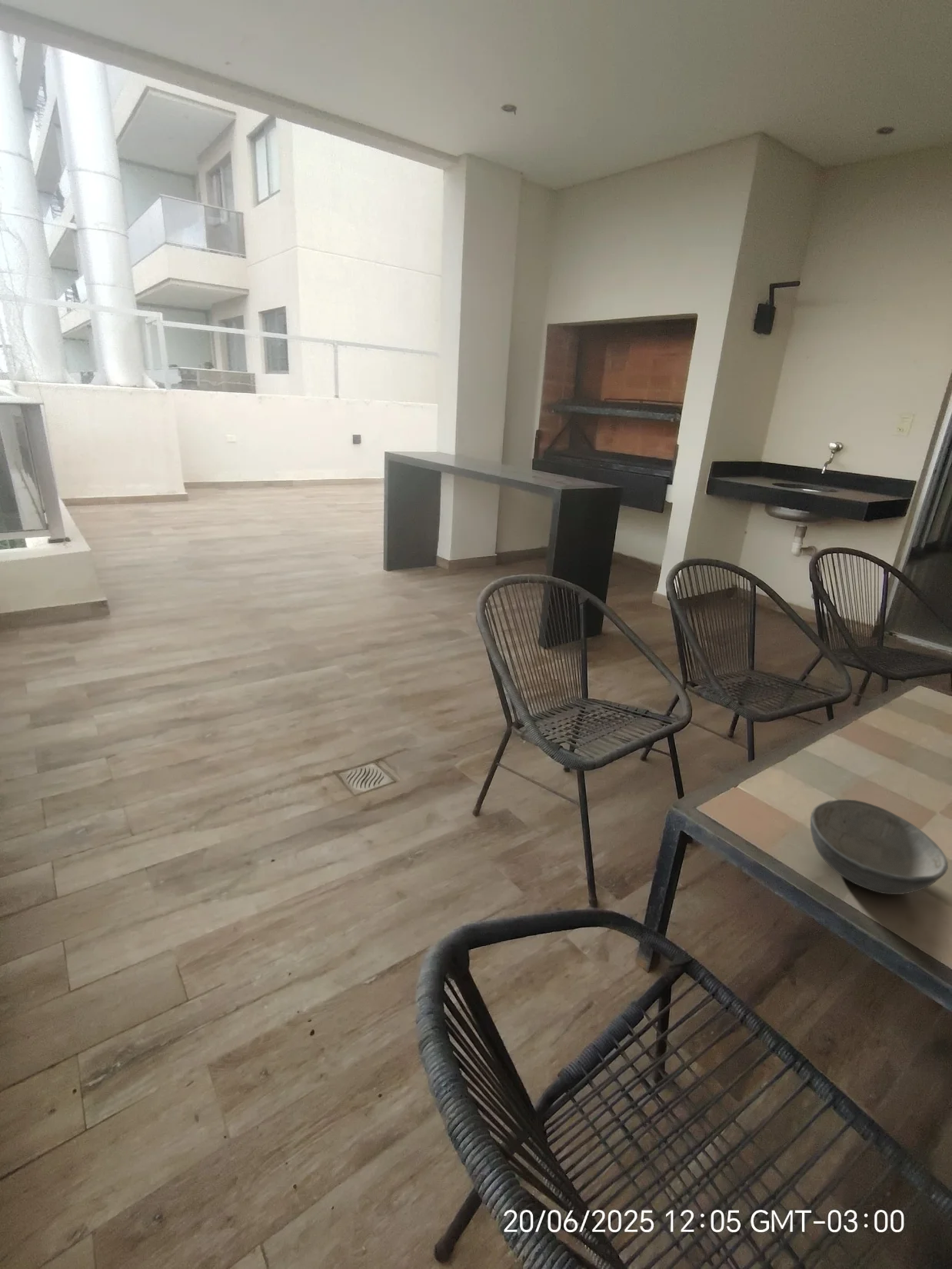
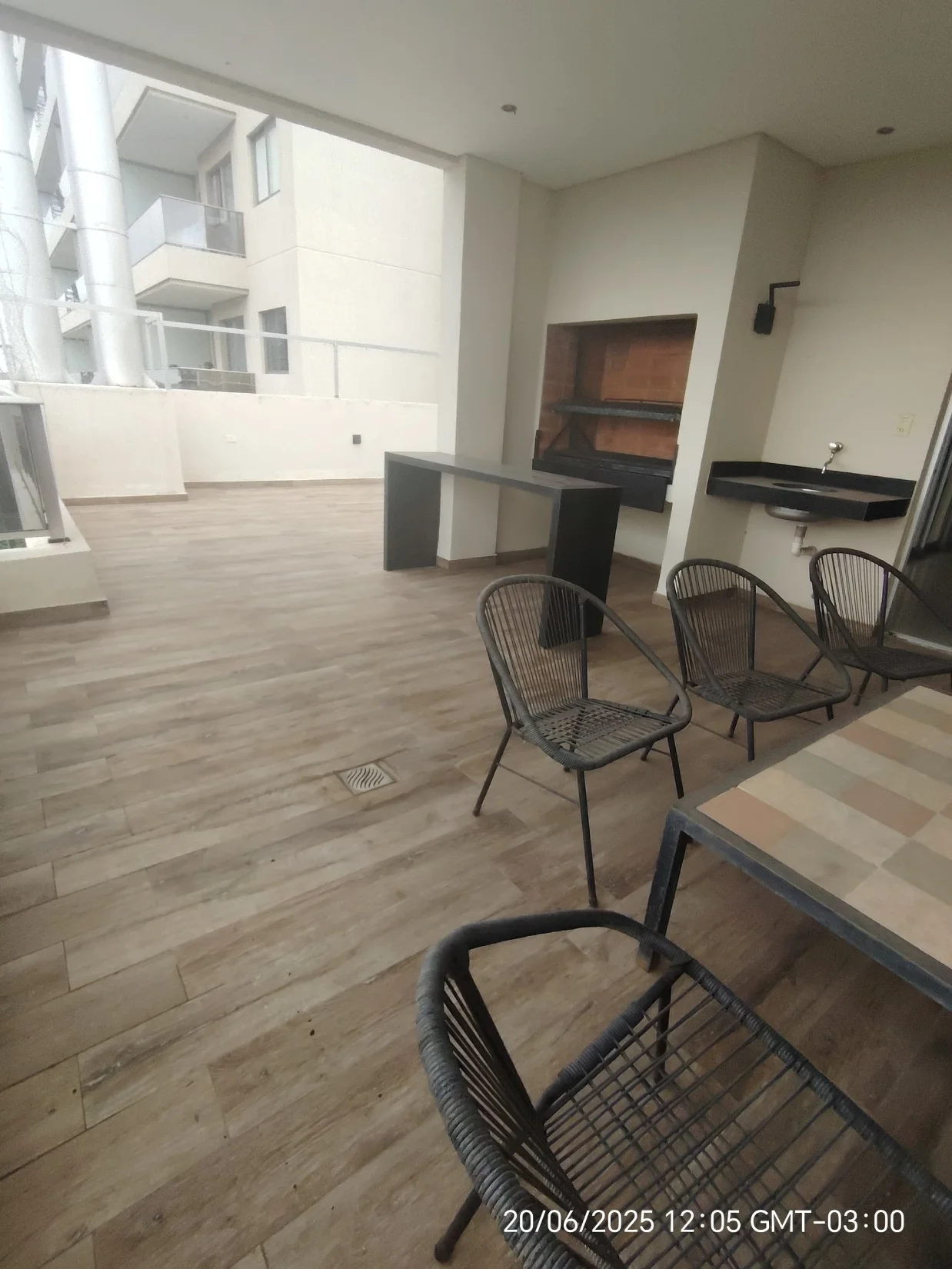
- bowl [810,798,949,895]
